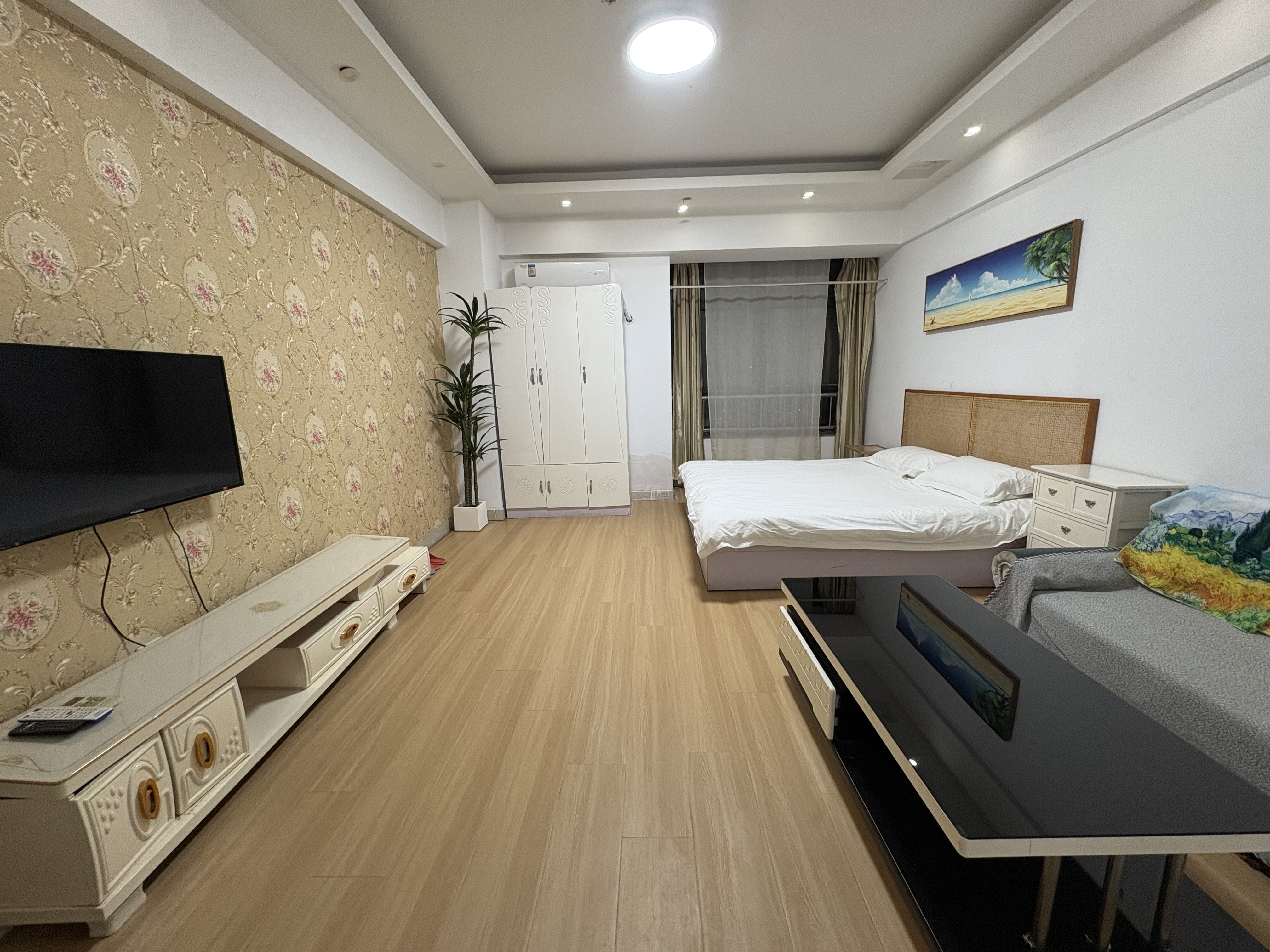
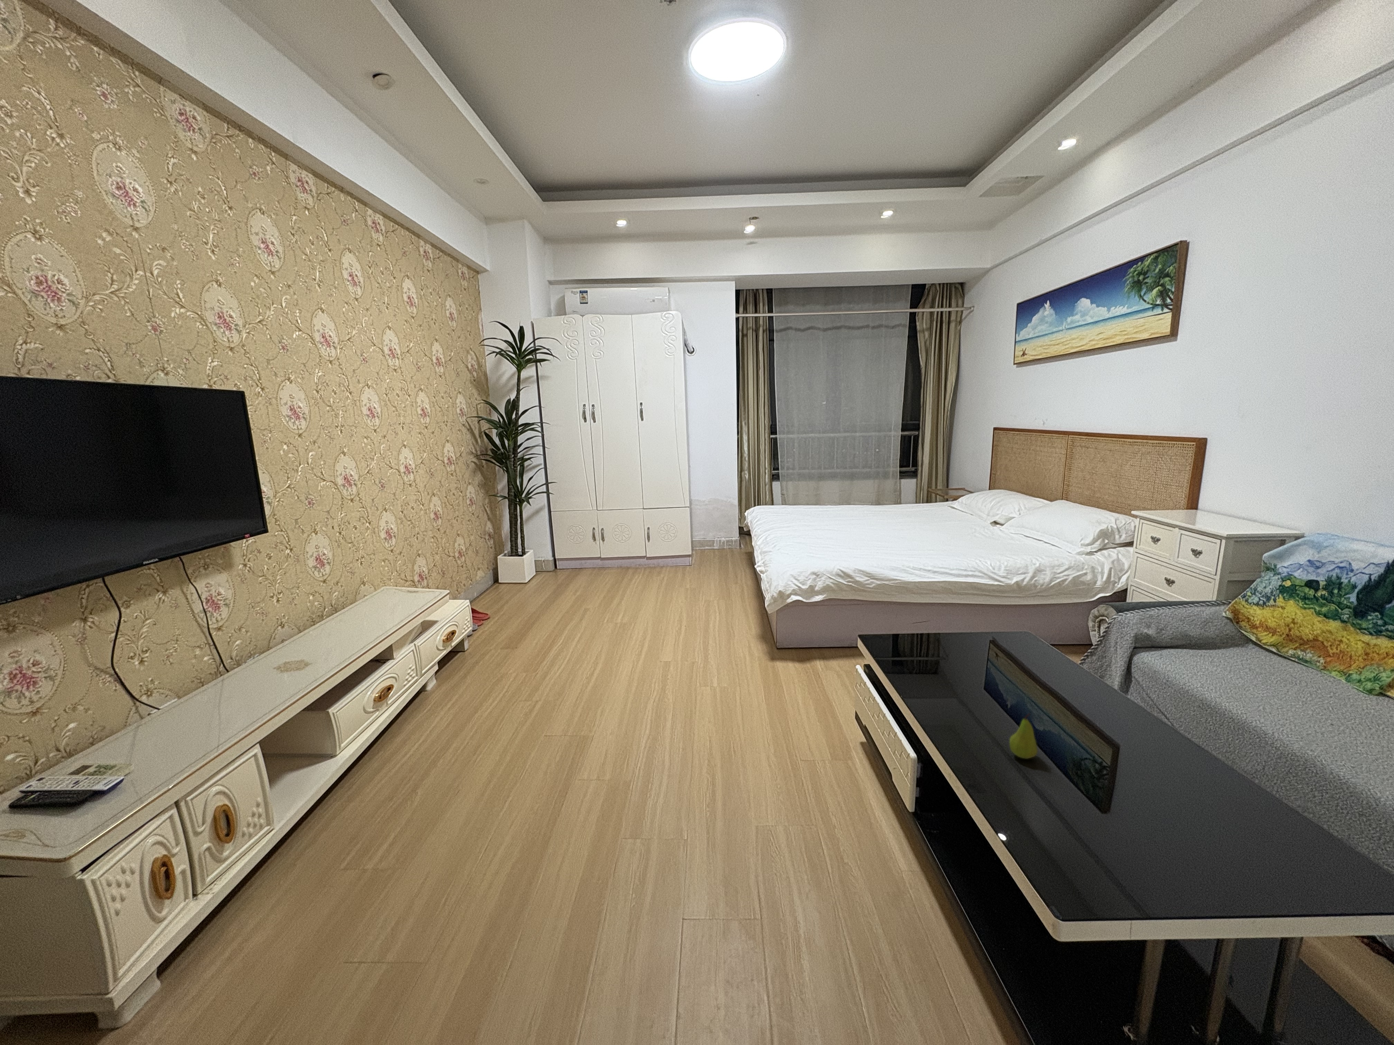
+ fruit [1009,713,1038,760]
